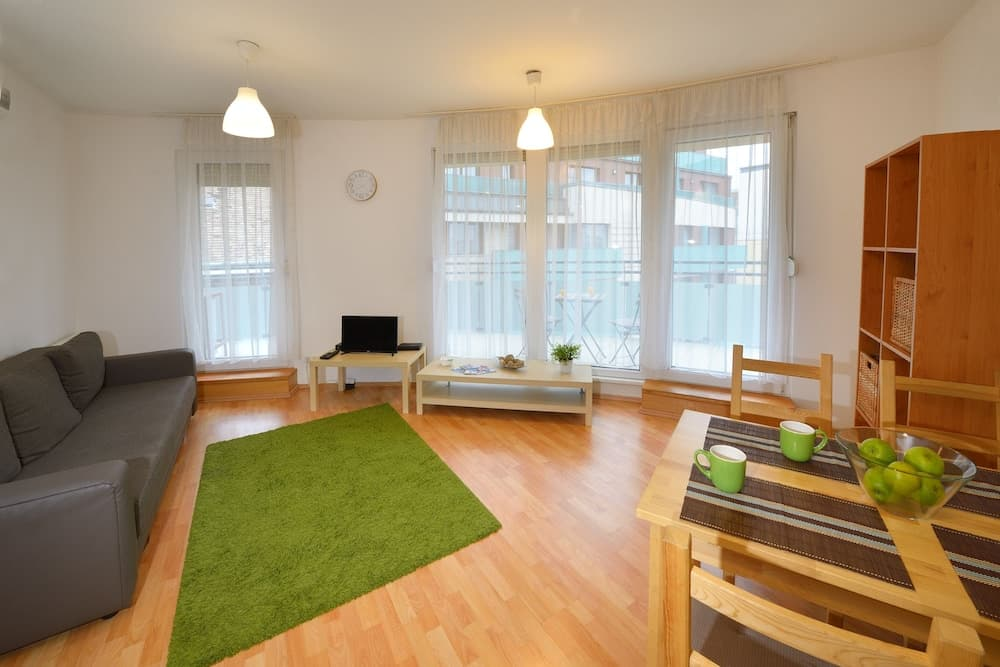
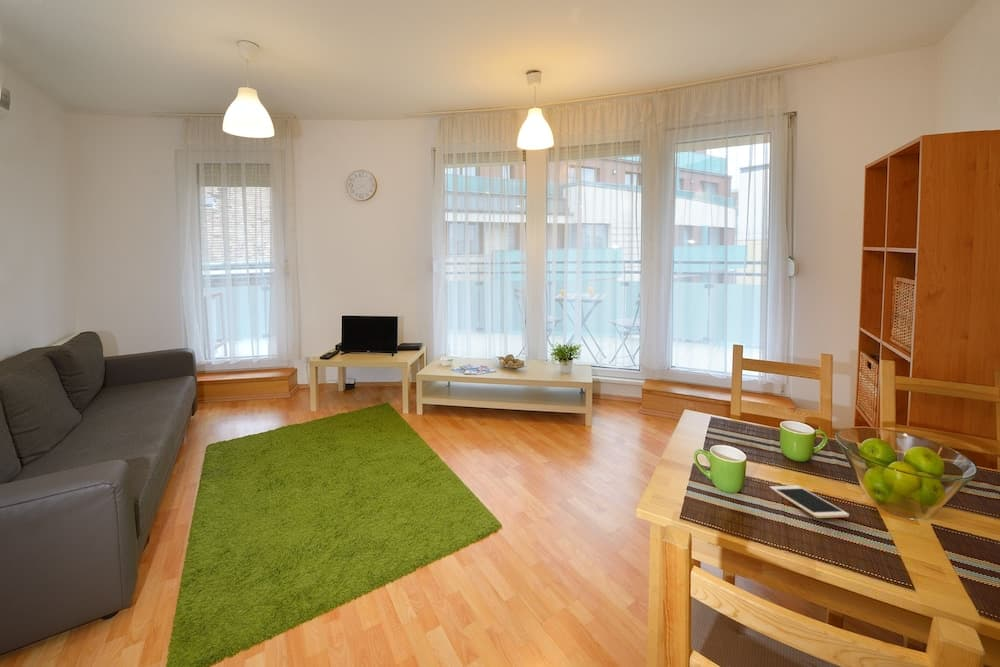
+ cell phone [769,484,850,519]
